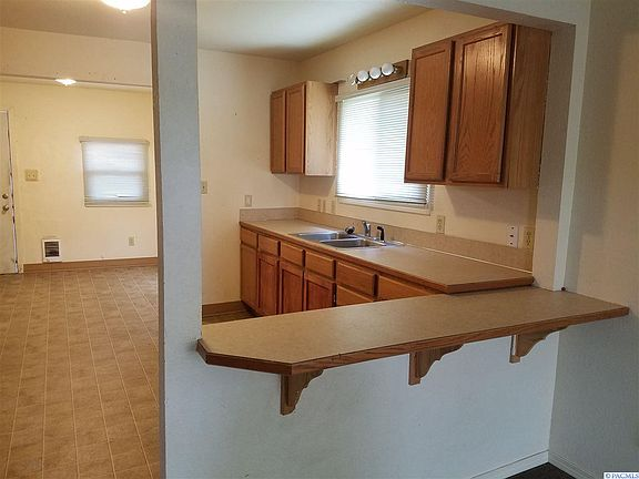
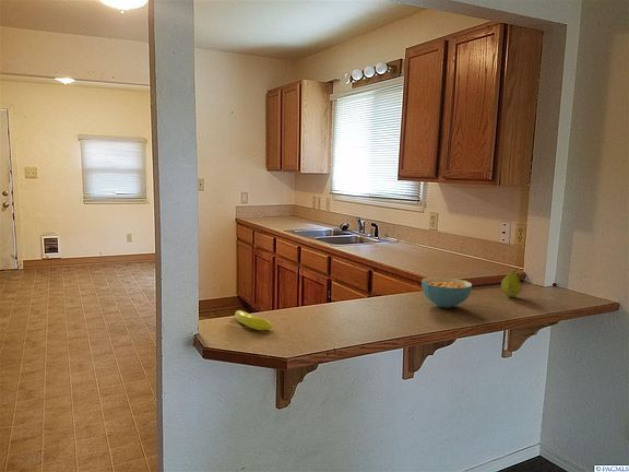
+ banana [234,309,274,332]
+ cereal bowl [420,276,473,309]
+ fruit [500,269,523,298]
